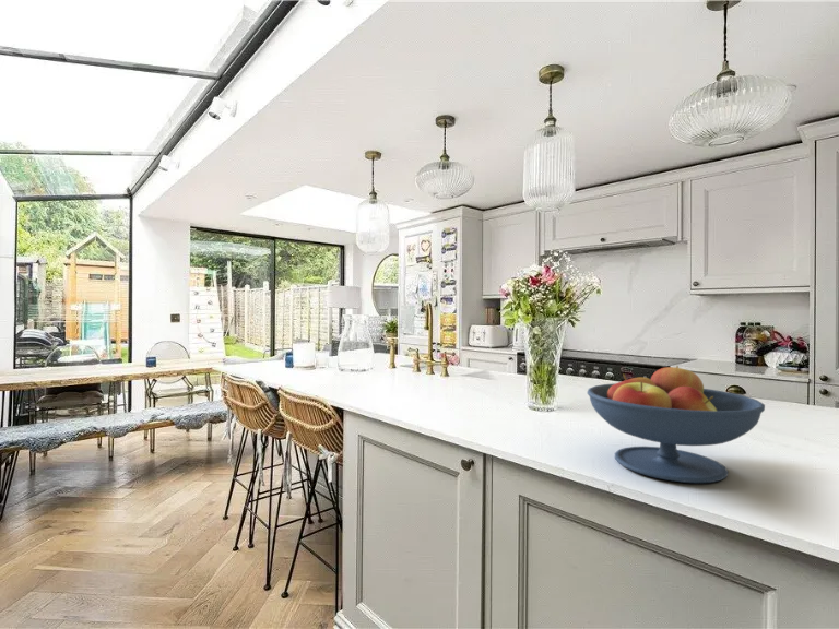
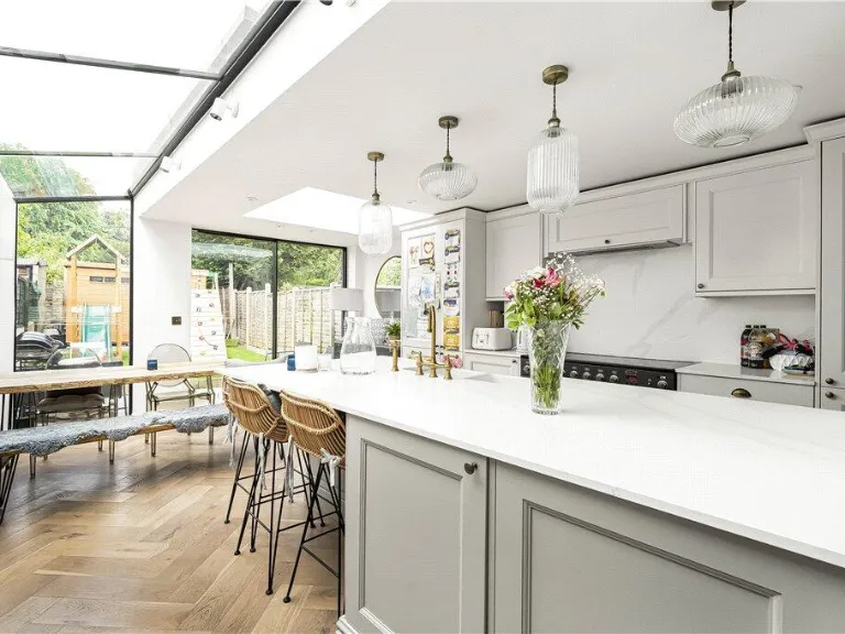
- fruit bowl [586,365,766,484]
